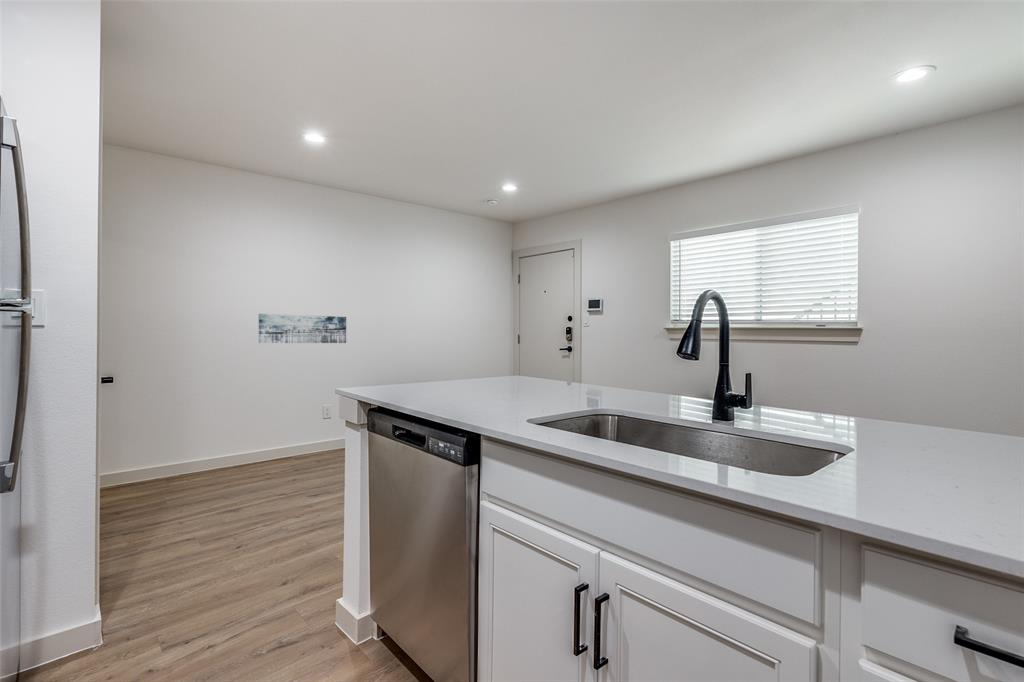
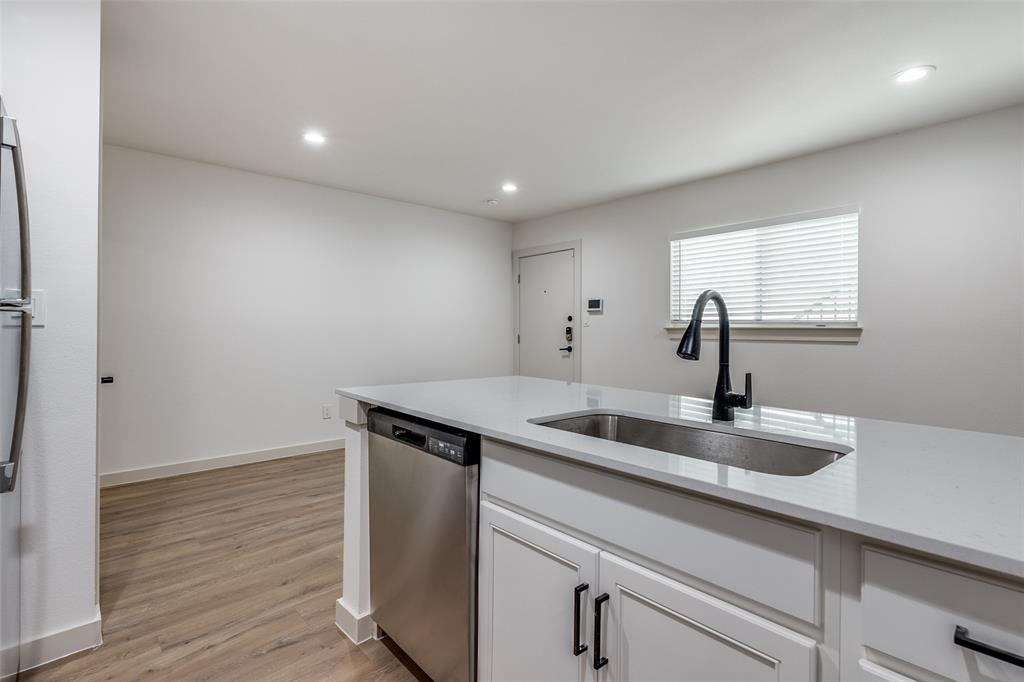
- wall art [257,313,347,344]
